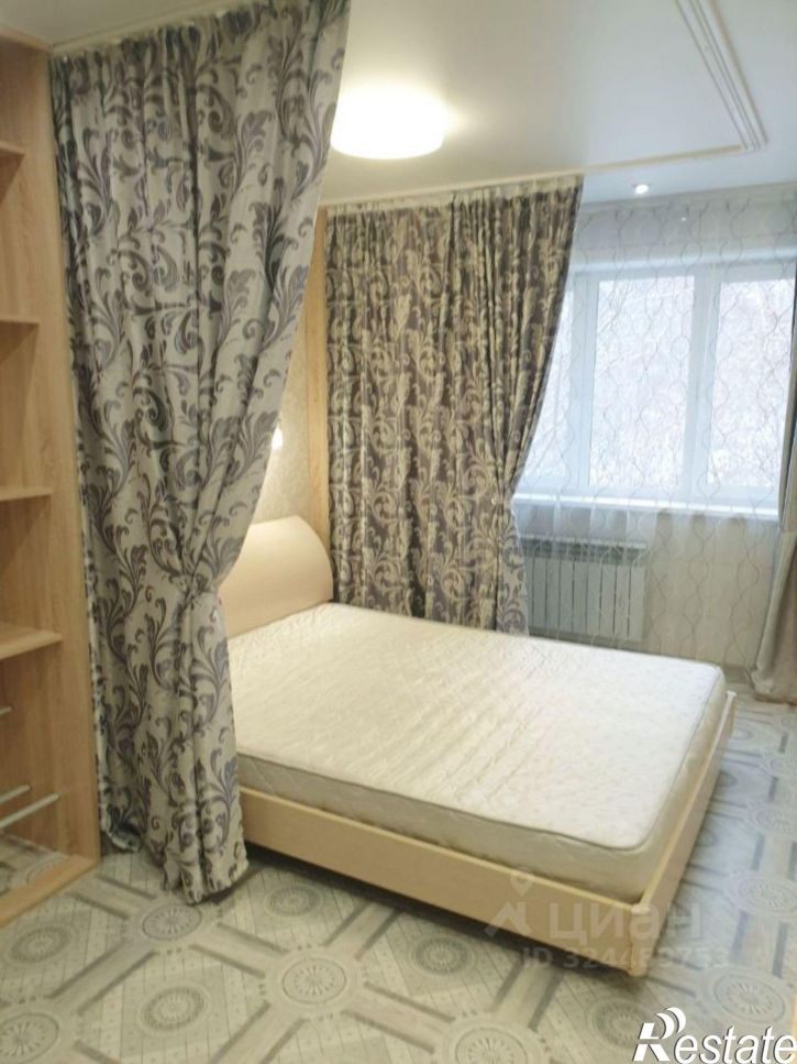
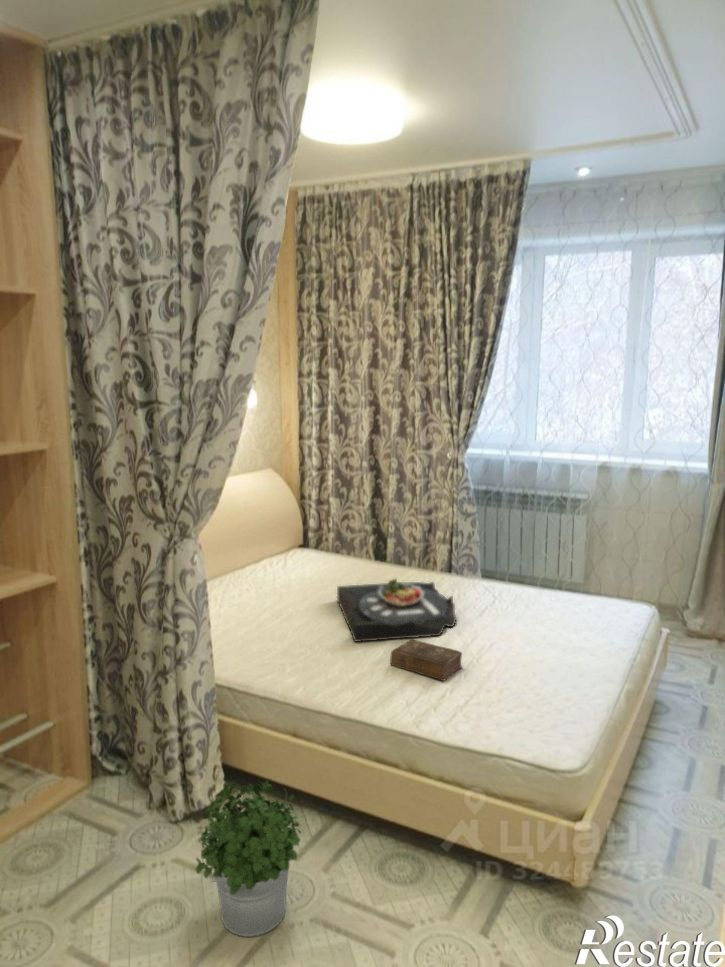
+ serving tray [336,578,457,643]
+ potted plant [195,779,302,938]
+ book [389,638,463,682]
